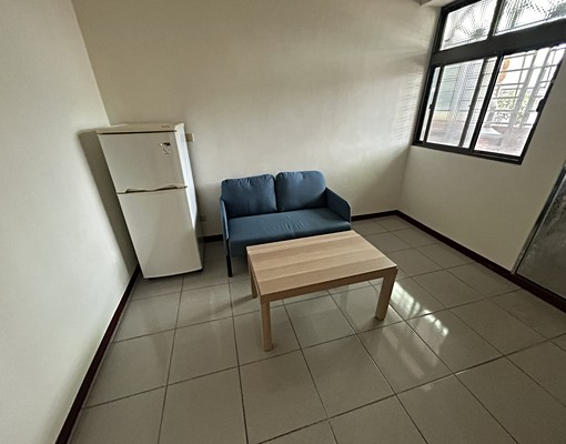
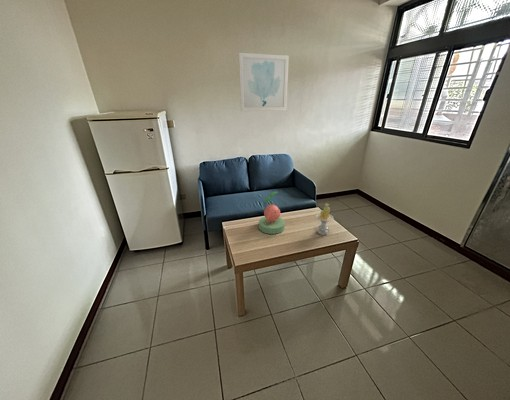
+ plant [258,191,286,235]
+ candle [315,203,335,236]
+ wall art [238,52,290,112]
